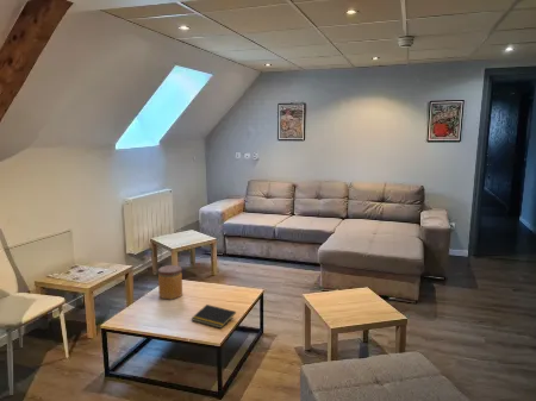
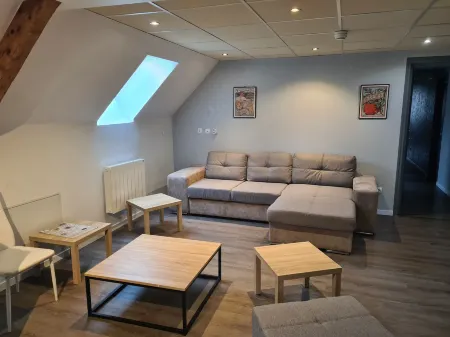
- jar [157,264,183,300]
- notepad [191,303,237,330]
